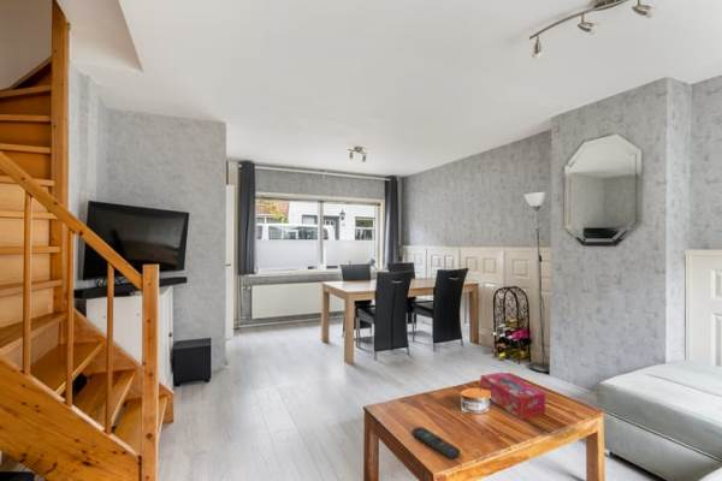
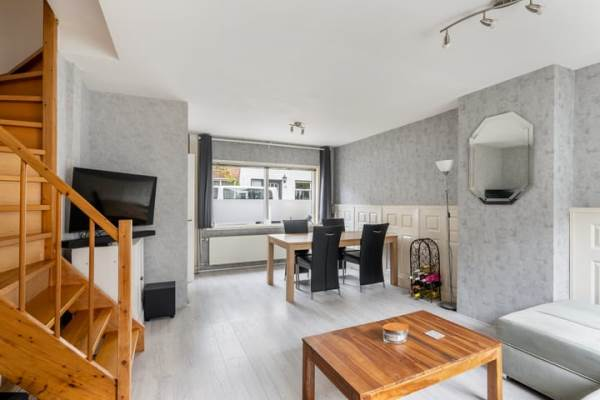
- tissue box [480,372,546,420]
- remote control [412,426,461,461]
